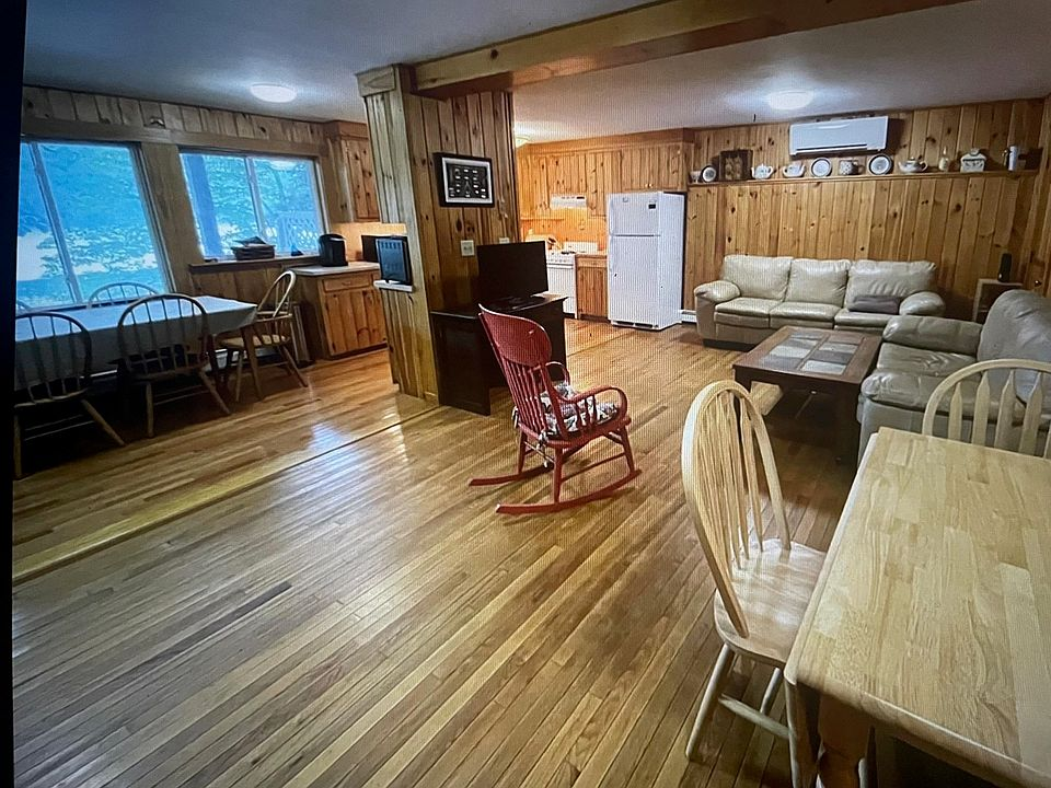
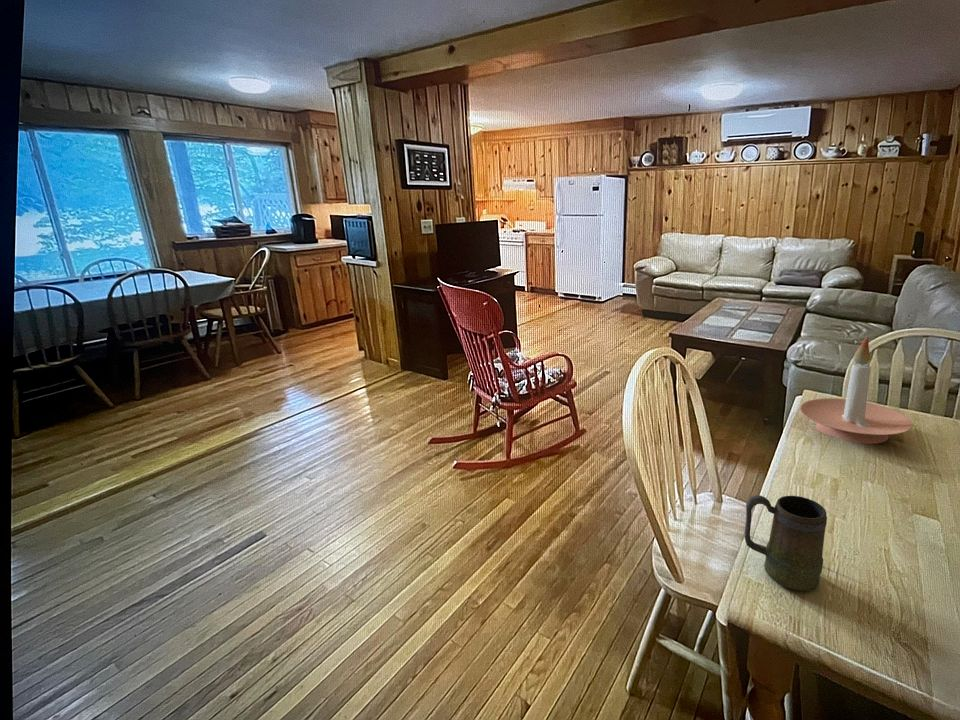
+ candle holder [799,336,914,445]
+ mug [743,494,828,592]
